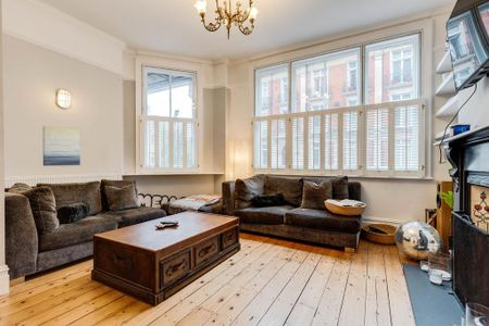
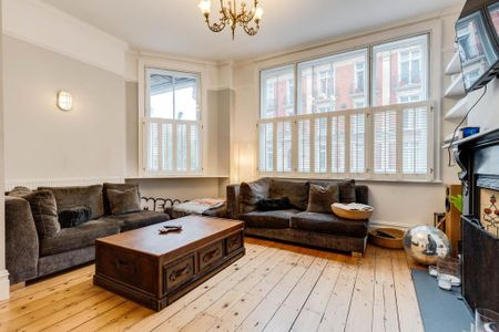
- wall art [41,125,82,167]
